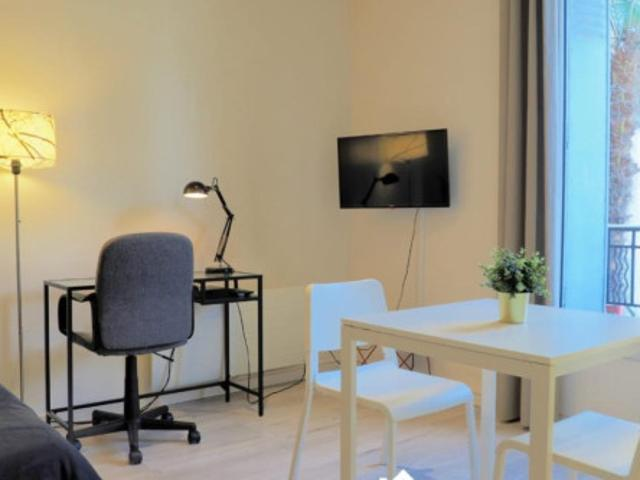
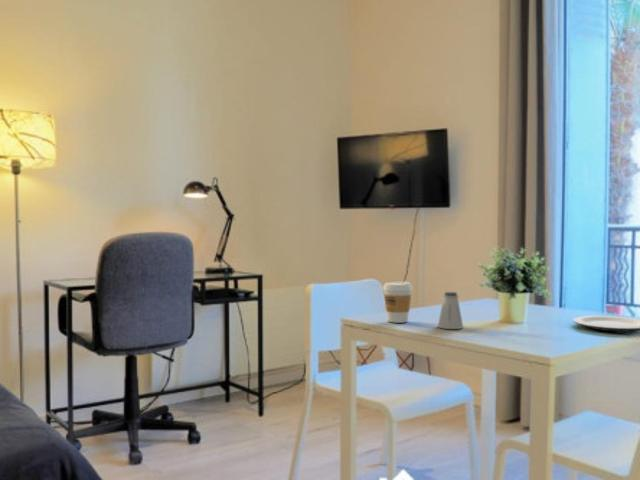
+ coffee cup [382,281,413,324]
+ saltshaker [437,291,464,330]
+ plate [572,315,640,333]
